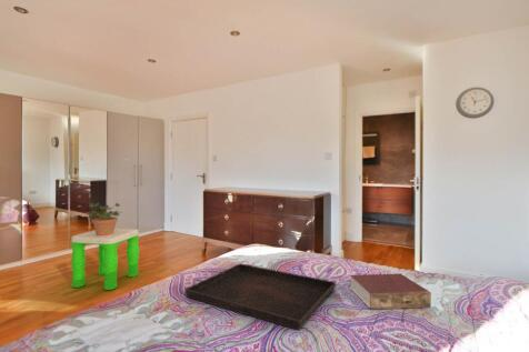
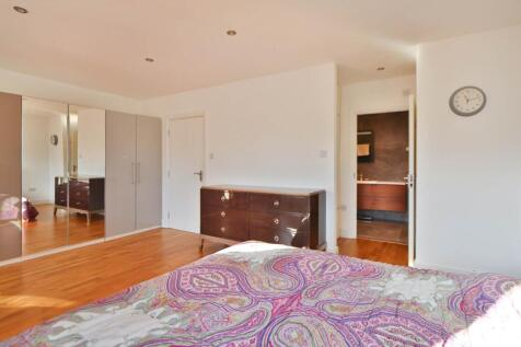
- stool [70,228,140,291]
- book [349,273,432,311]
- potted plant [84,202,122,235]
- serving tray [183,262,337,331]
